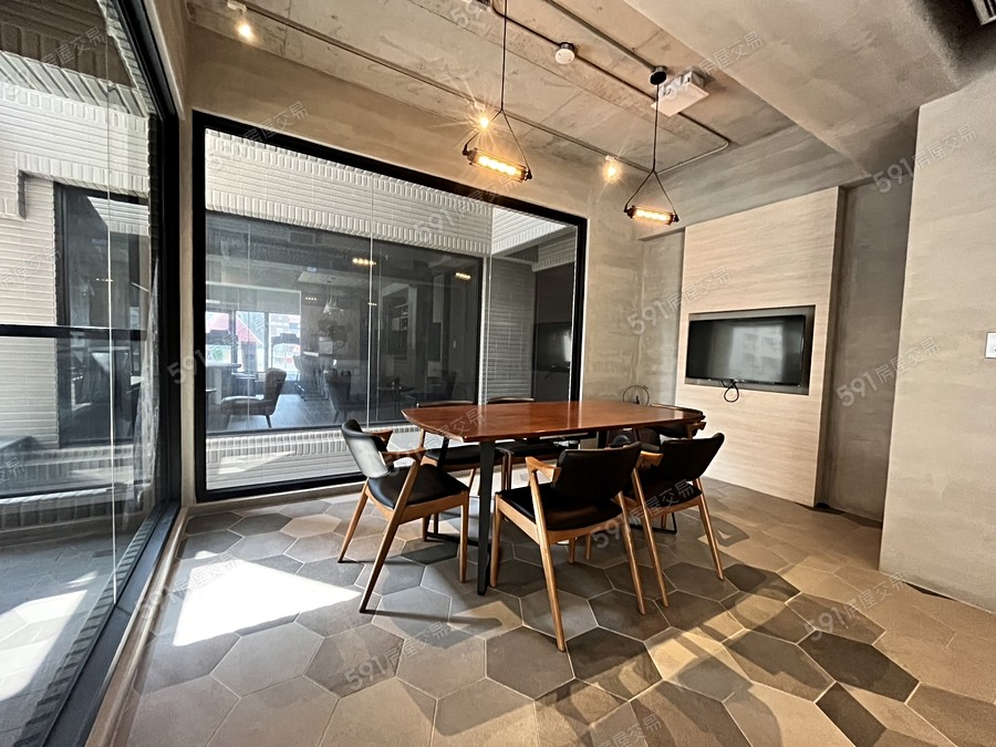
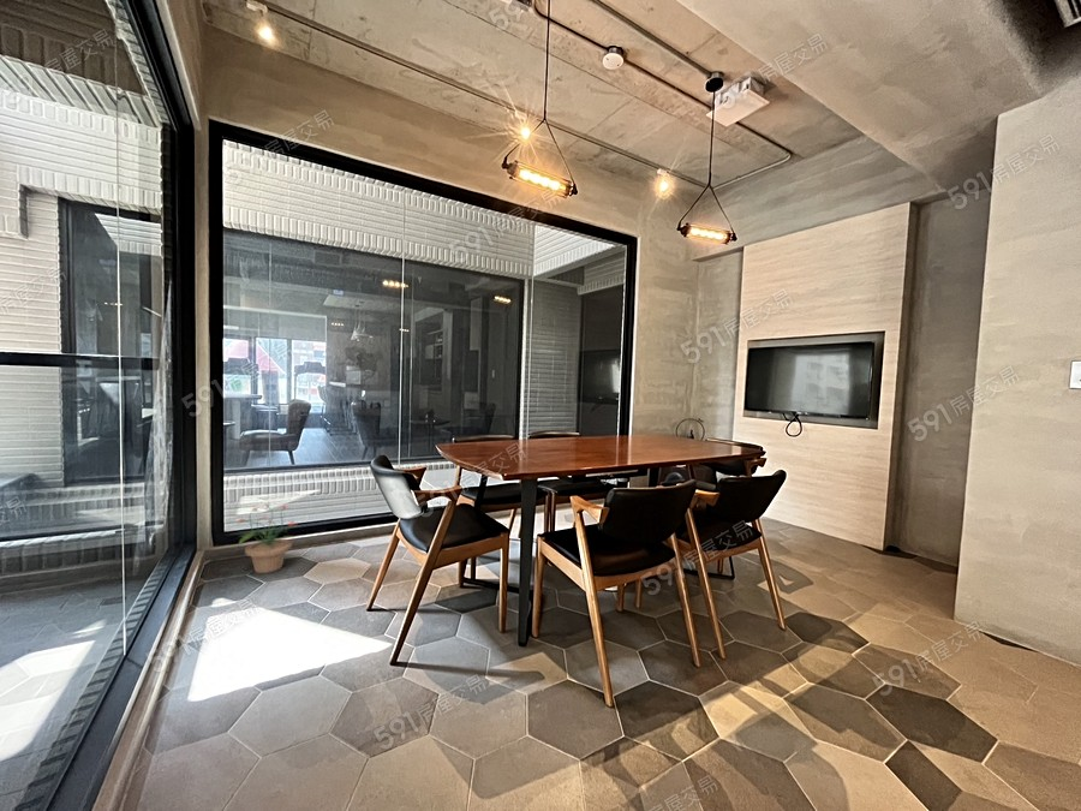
+ potted plant [235,502,298,574]
